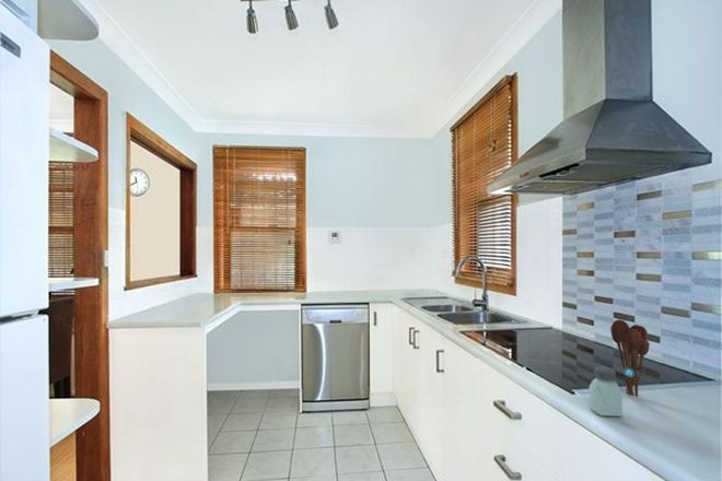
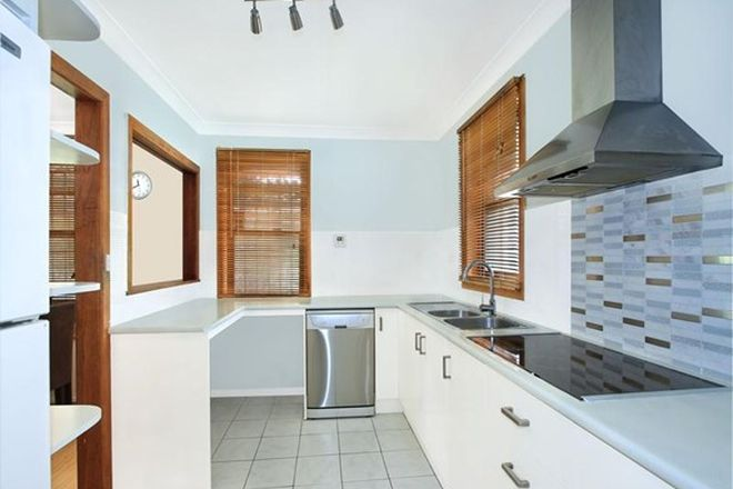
- saltshaker [589,365,624,418]
- utensil holder [609,318,651,398]
